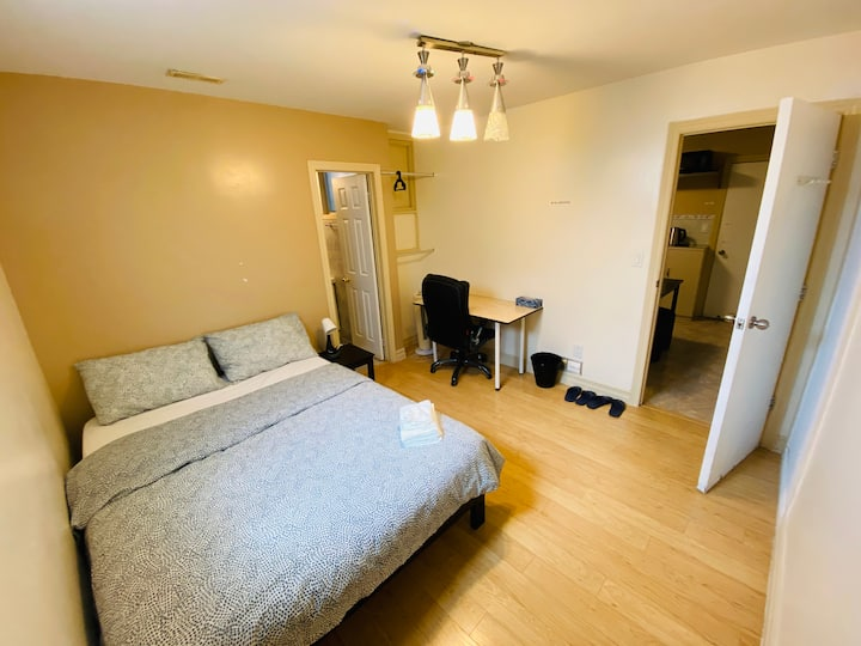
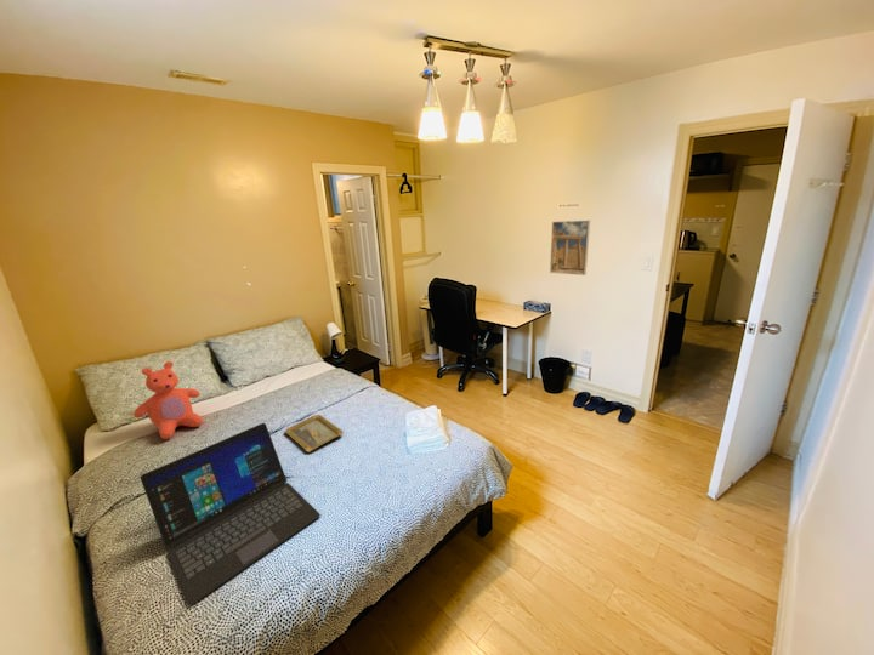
+ teddy bear [132,360,204,440]
+ laptop [140,422,322,606]
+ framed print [549,220,591,277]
+ tray [284,414,345,454]
